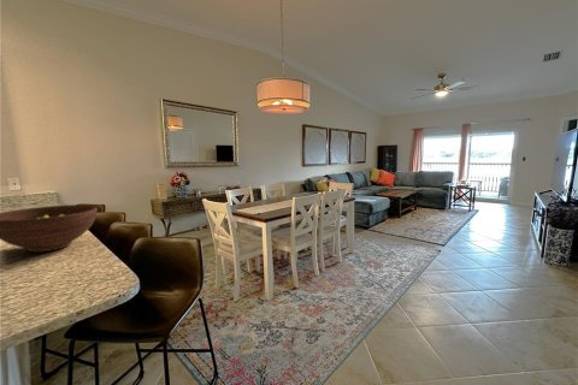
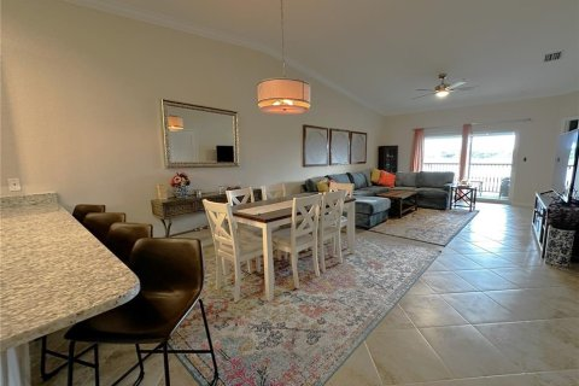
- fruit bowl [0,203,99,253]
